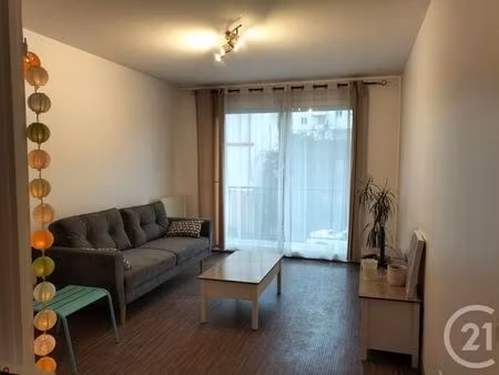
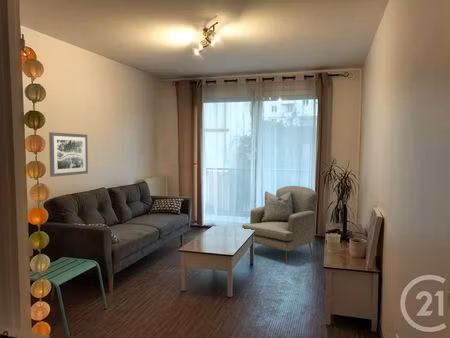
+ wall art [48,131,89,178]
+ armchair [241,185,318,266]
